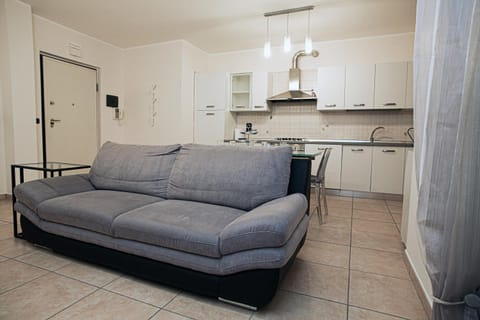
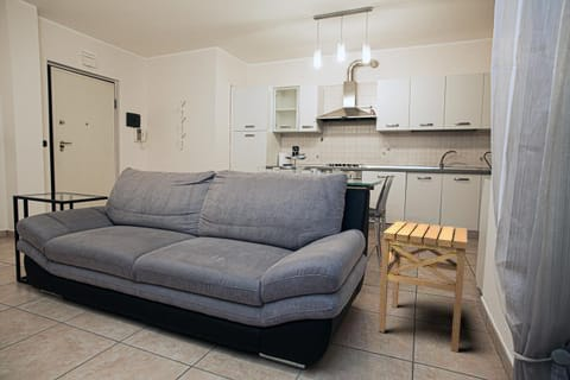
+ side table [378,220,468,353]
